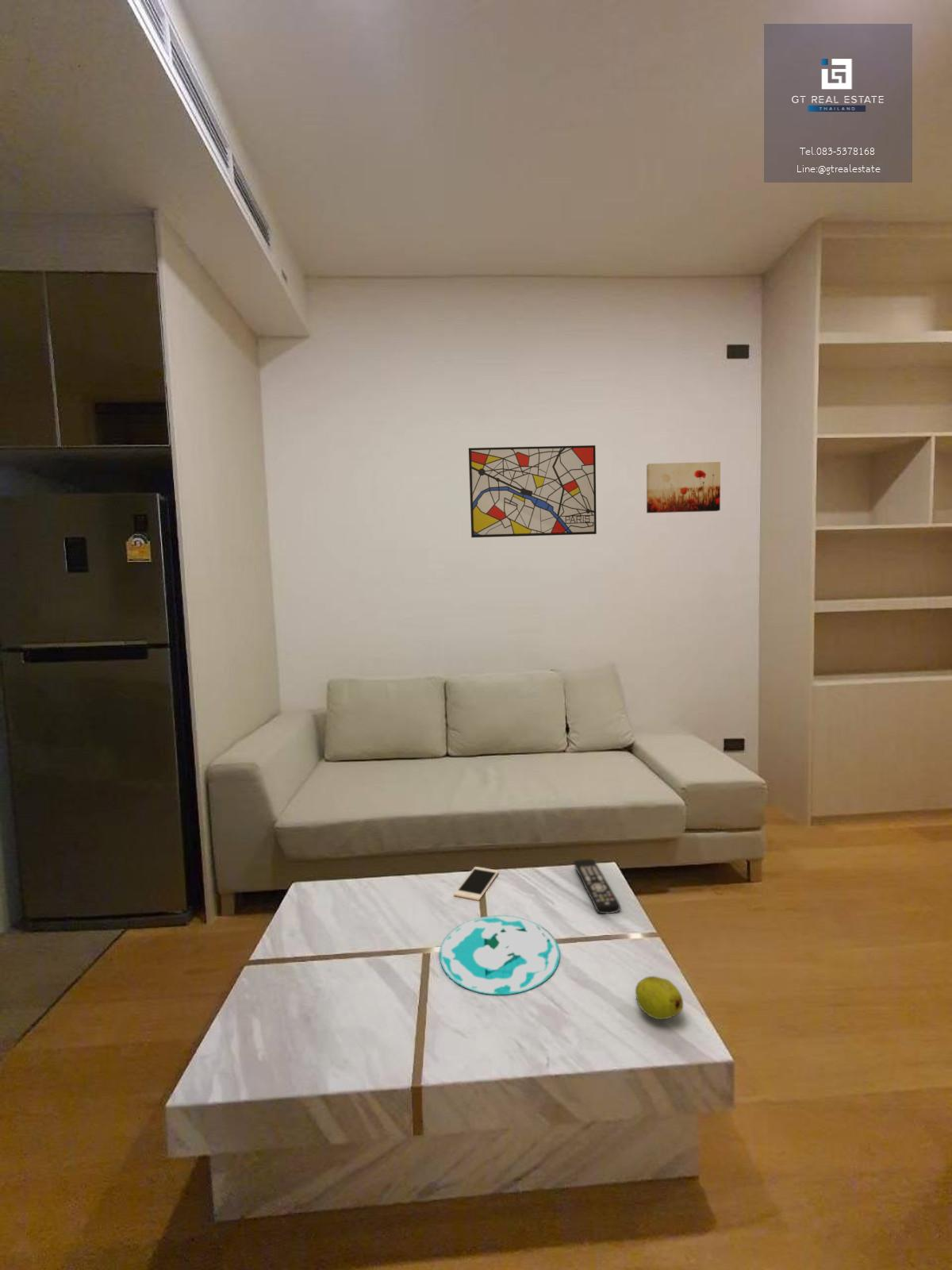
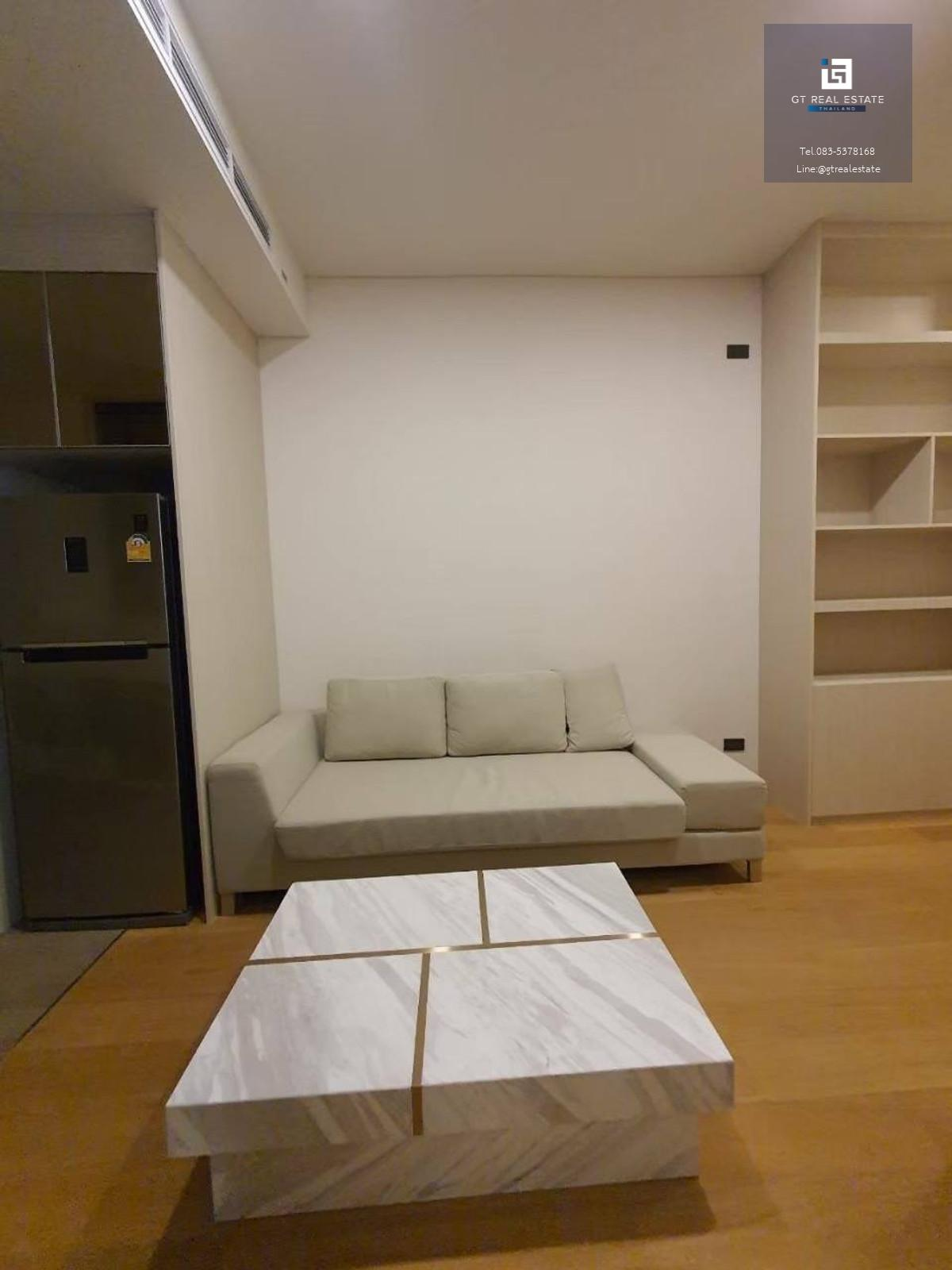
- fruit [635,976,684,1020]
- remote control [573,859,621,914]
- cell phone [453,866,499,901]
- wall art [468,444,597,538]
- wall art [646,461,721,514]
- plate [439,914,561,995]
